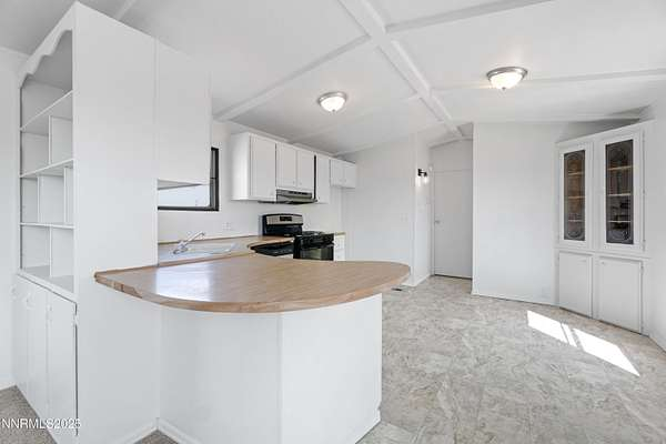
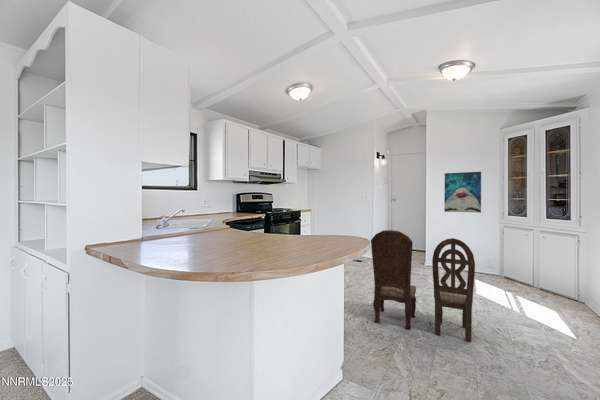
+ dining chair [370,229,476,342]
+ wall art [444,171,482,214]
